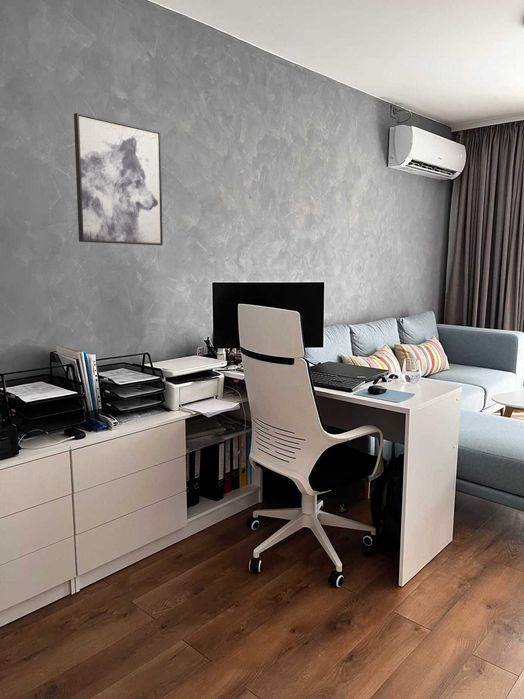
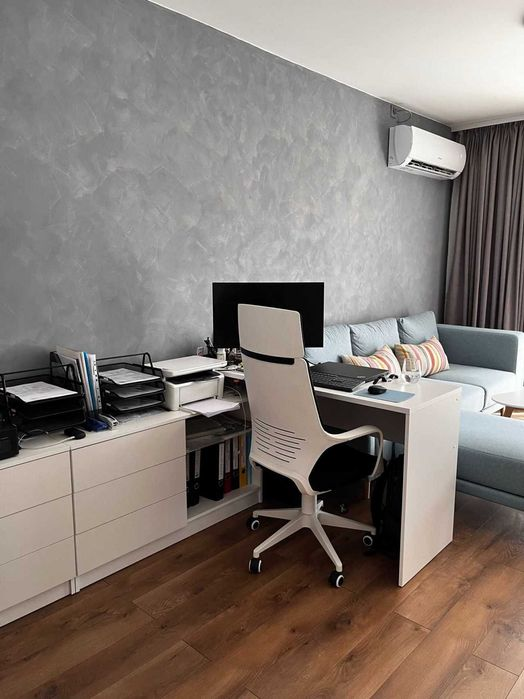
- wall art [73,112,164,246]
